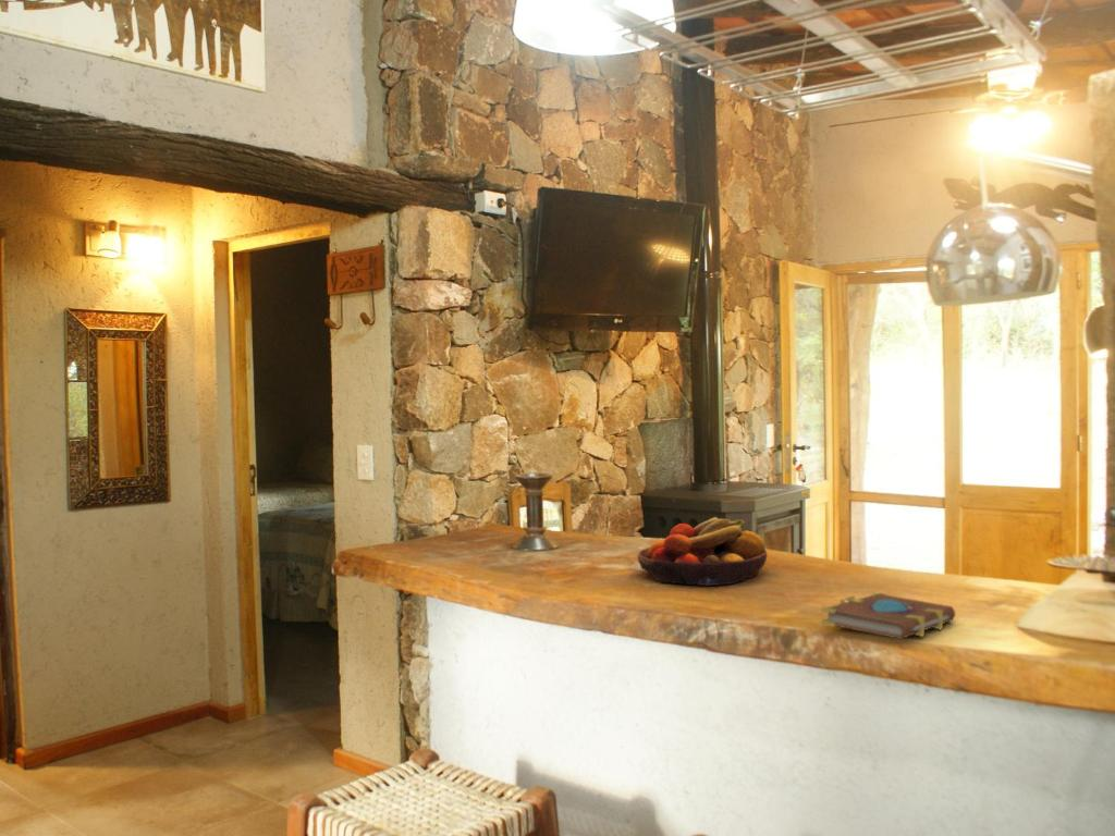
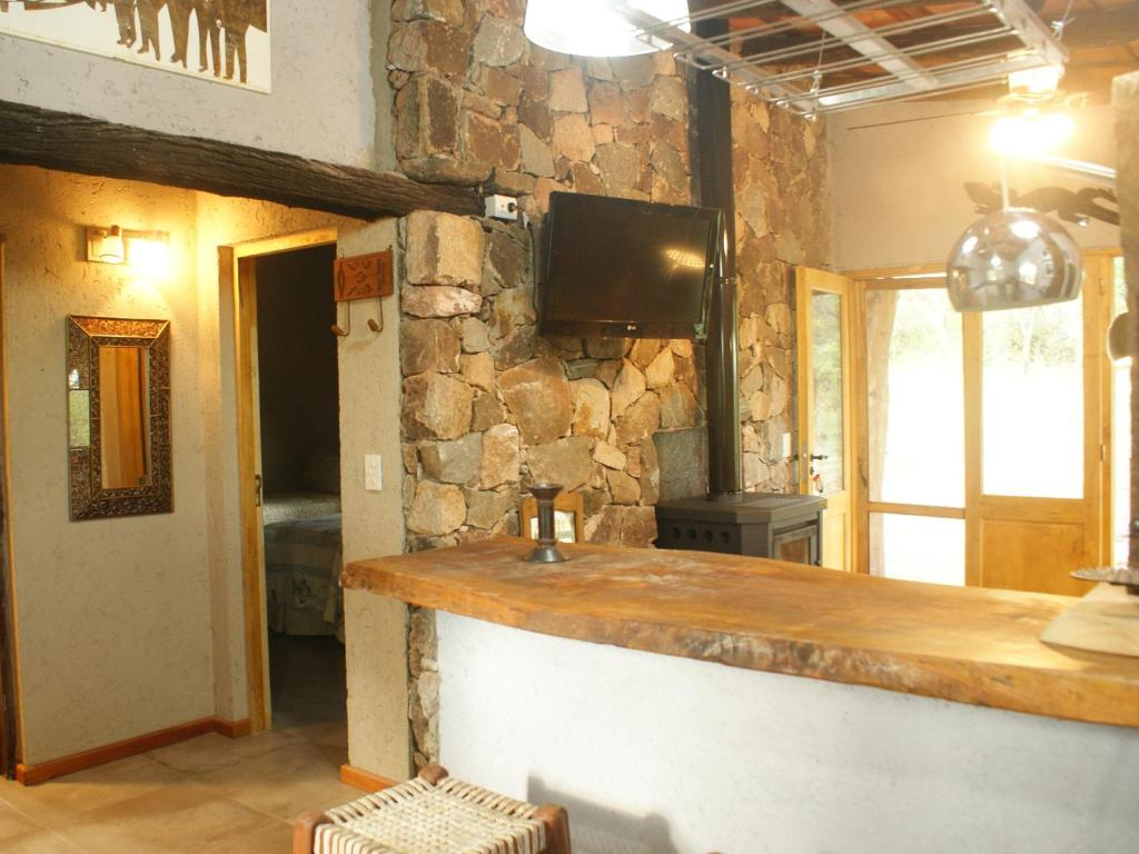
- fruit bowl [637,516,768,587]
- book [819,591,956,640]
